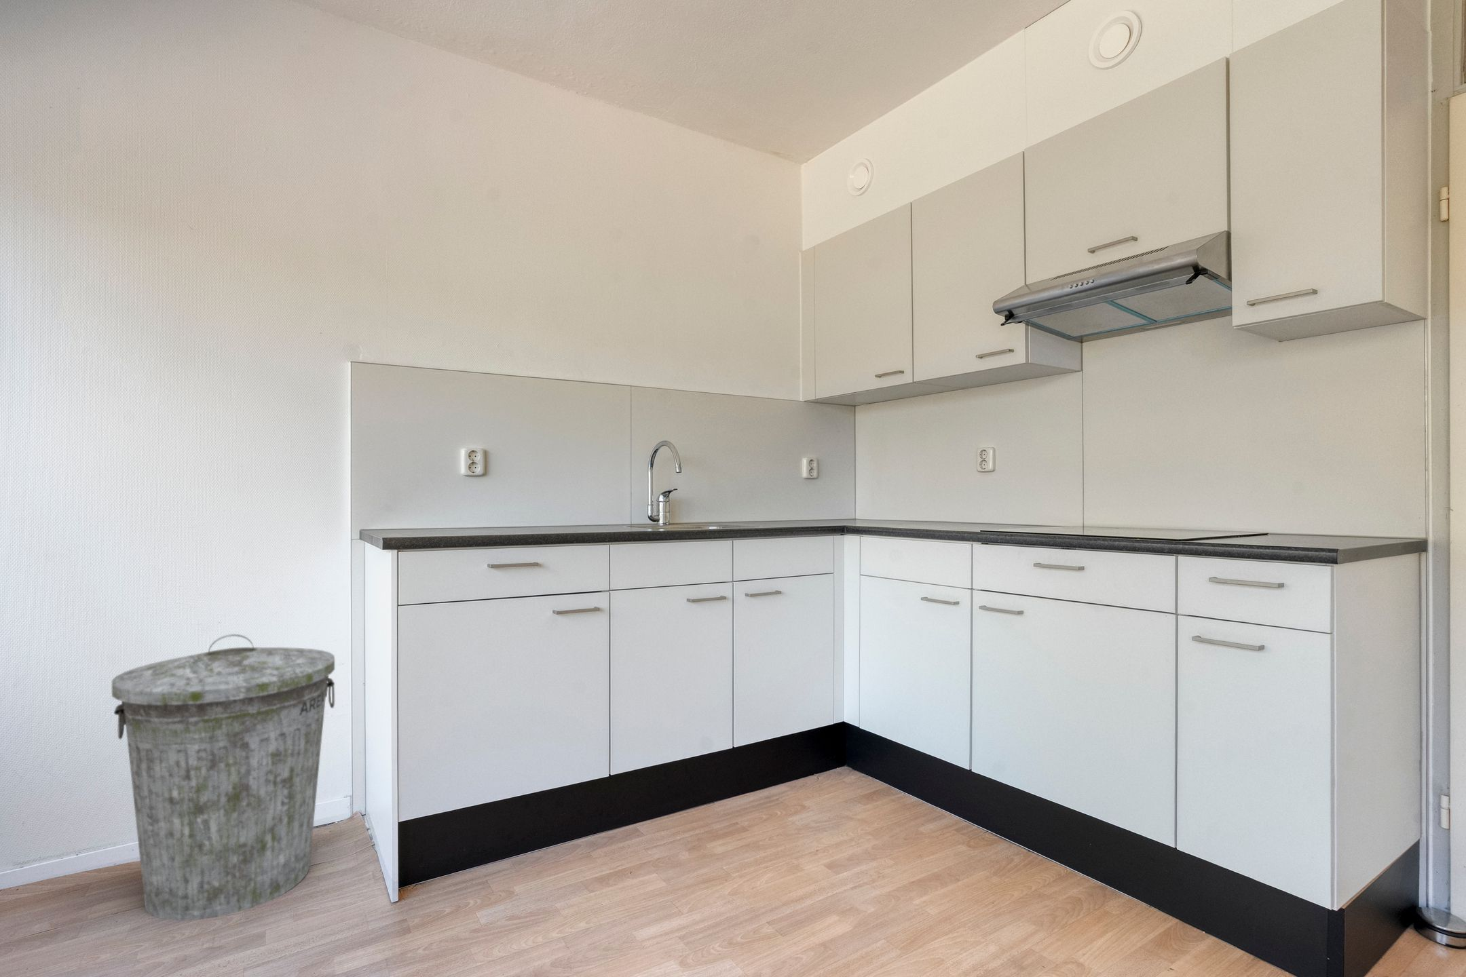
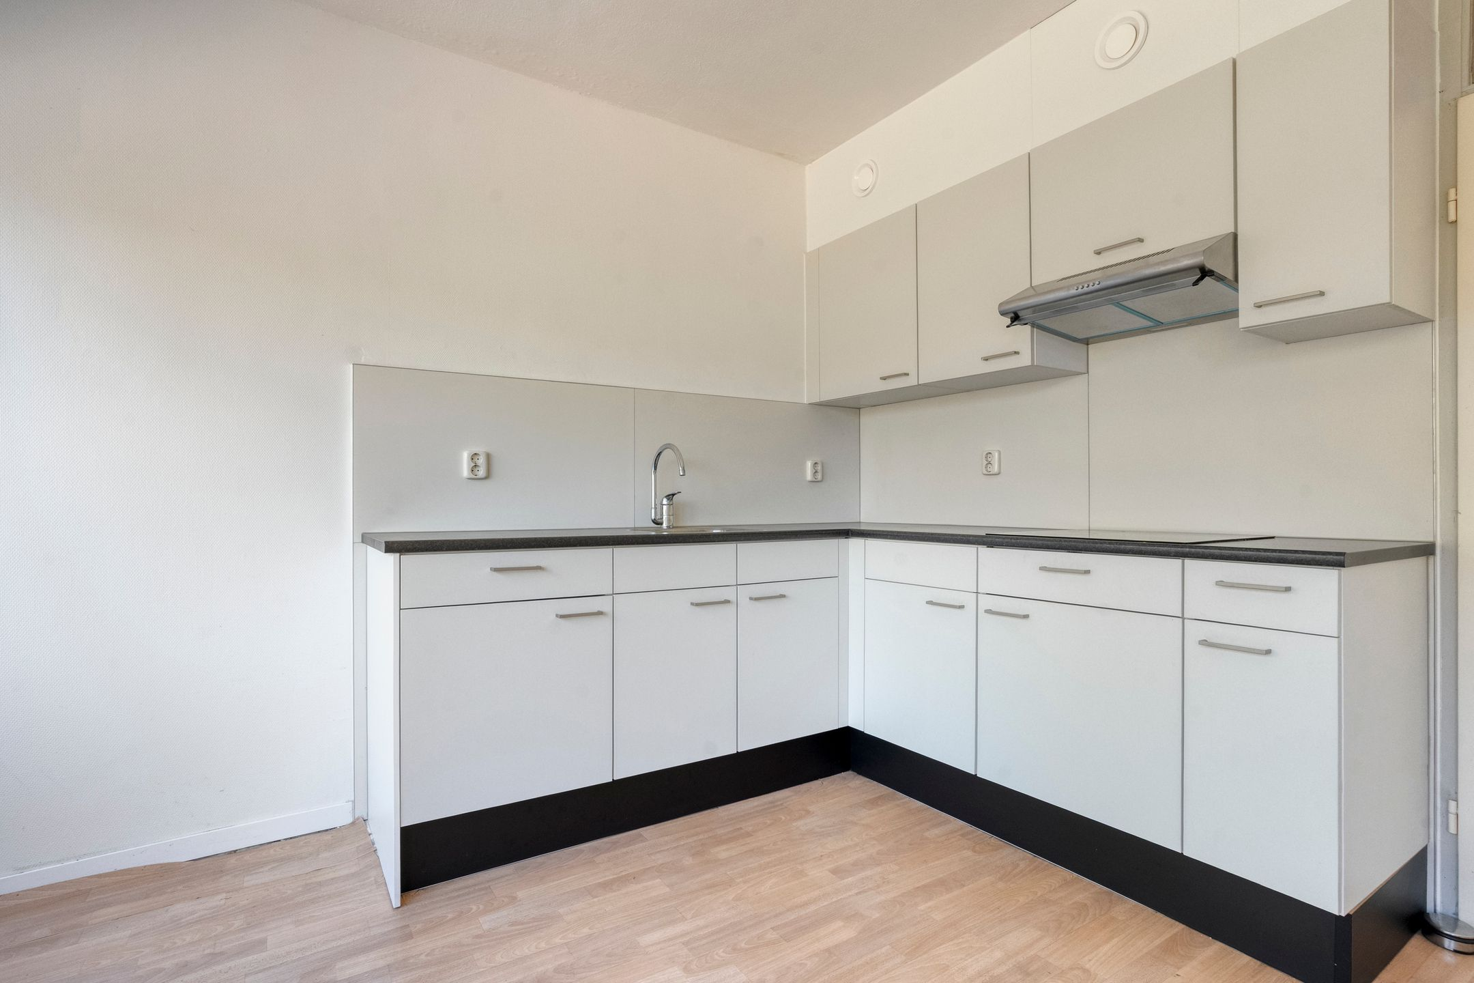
- trash can [111,634,335,921]
